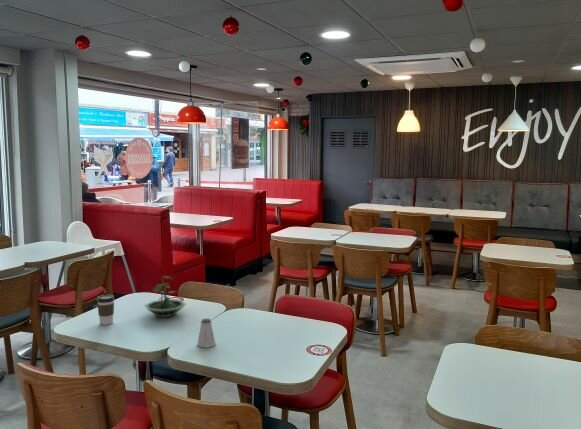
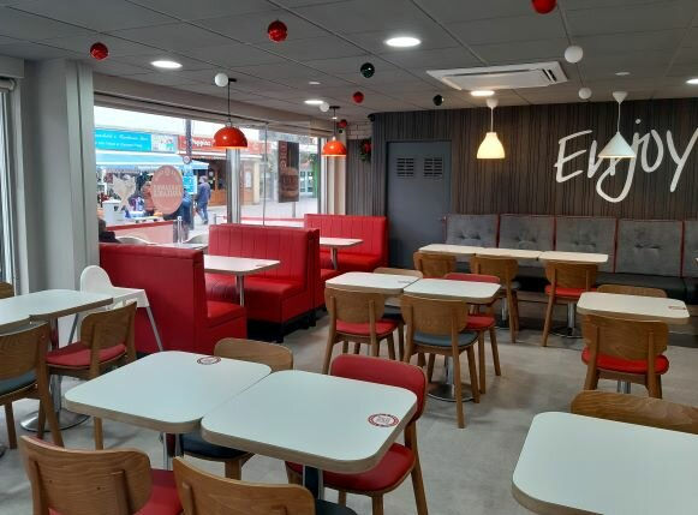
- terrarium [143,275,187,318]
- coffee cup [96,294,116,326]
- saltshaker [196,317,217,349]
